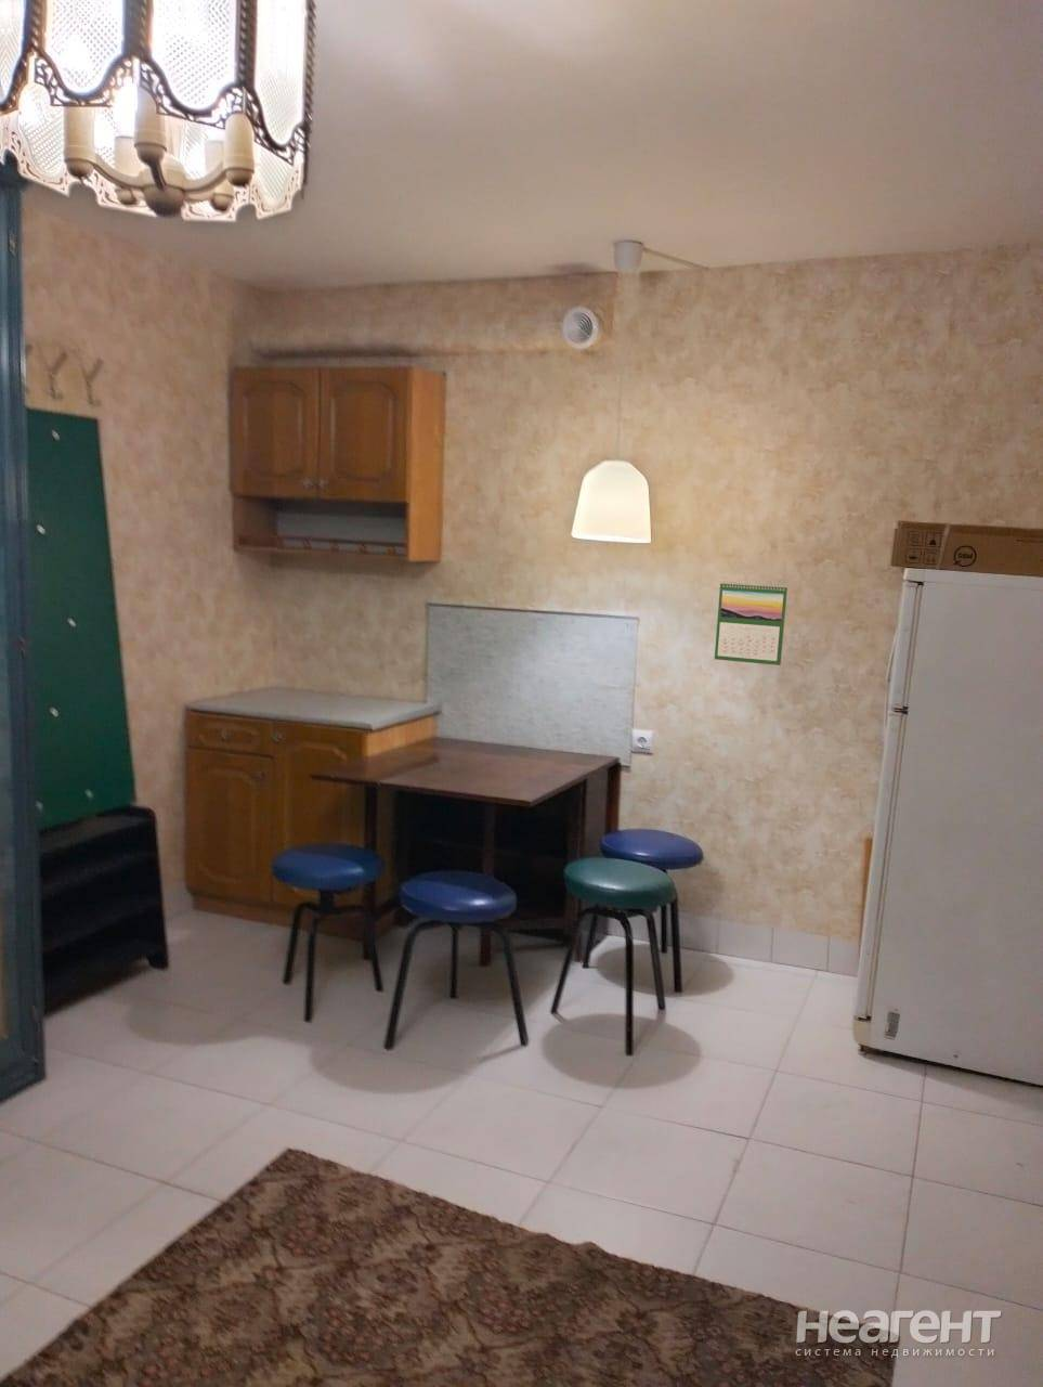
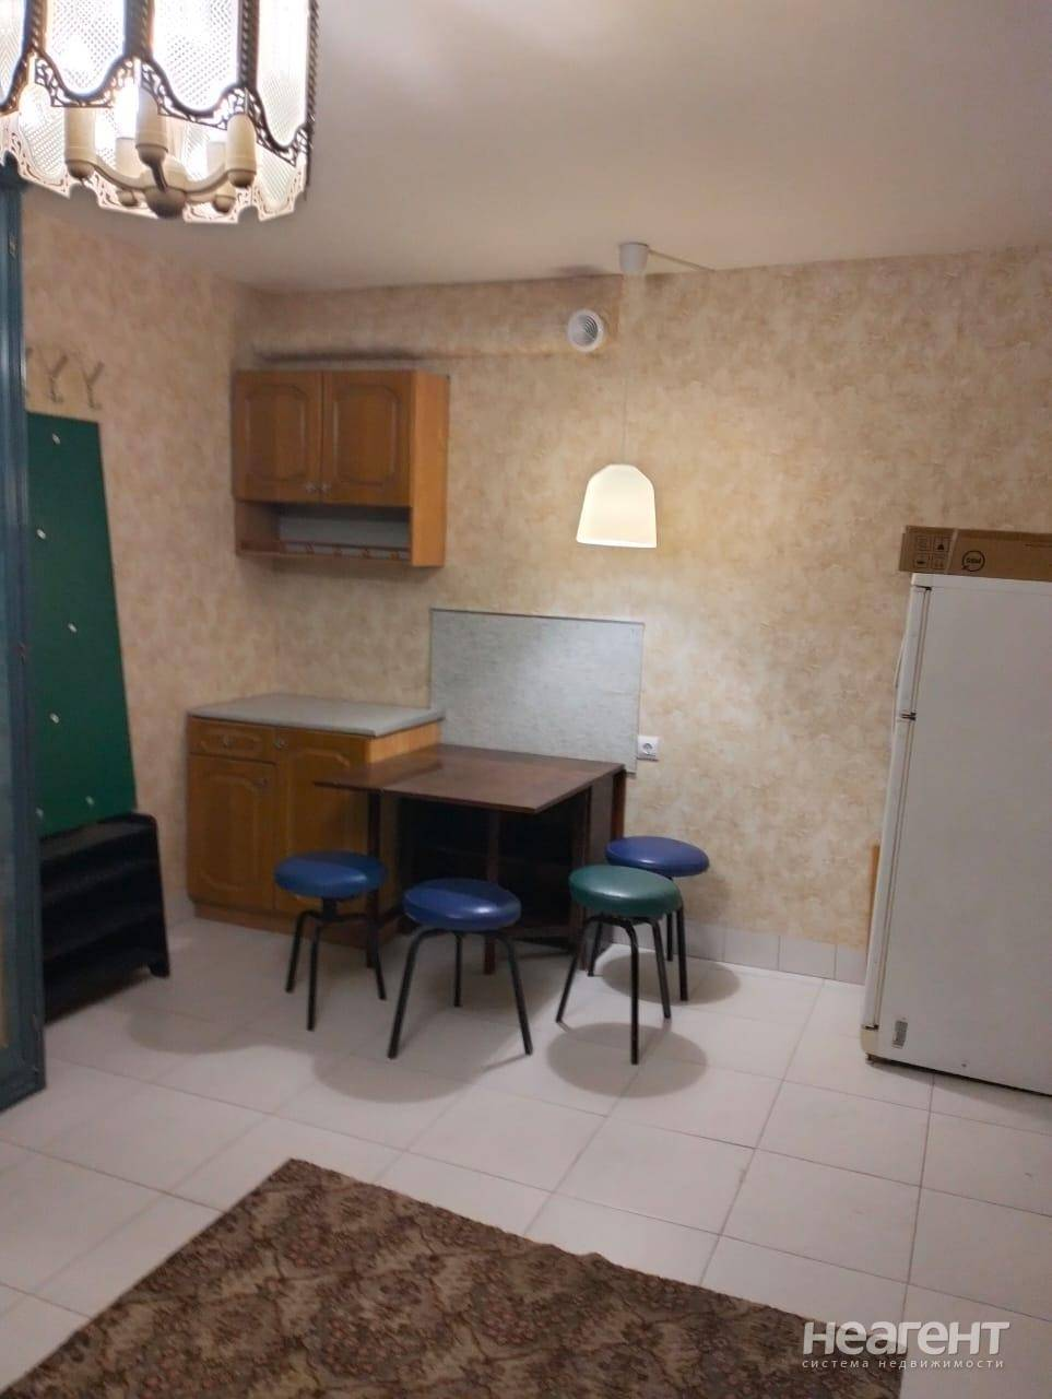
- calendar [713,580,789,666]
